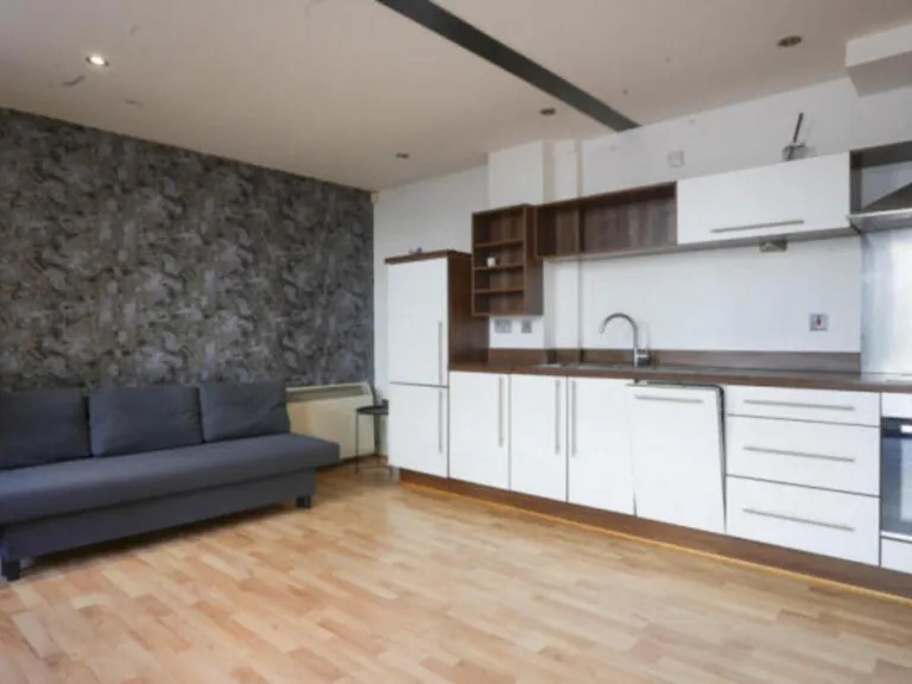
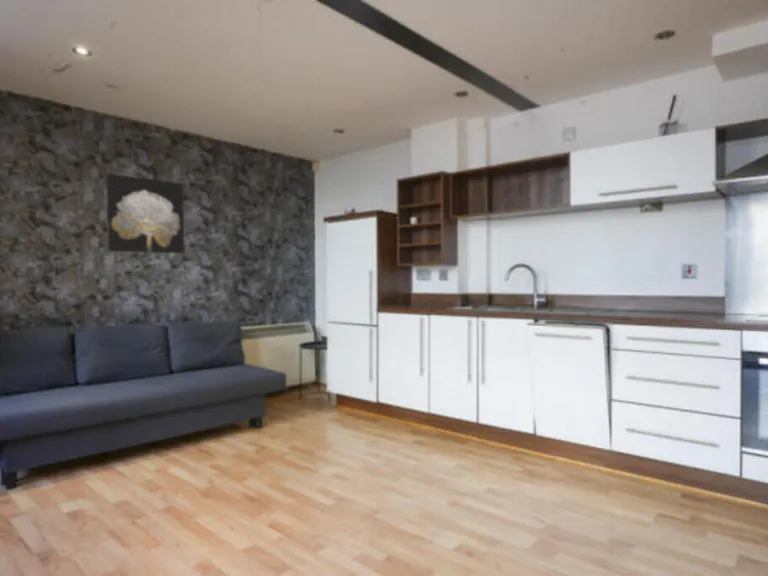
+ wall art [105,173,186,254]
